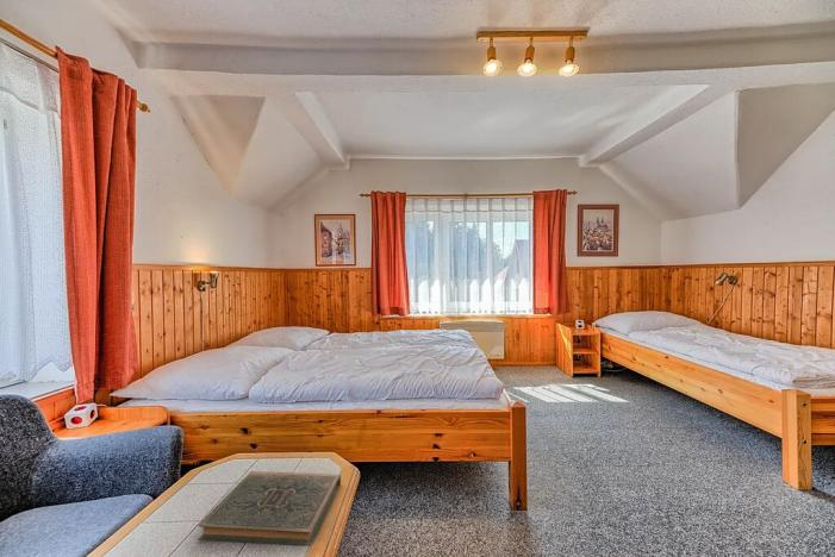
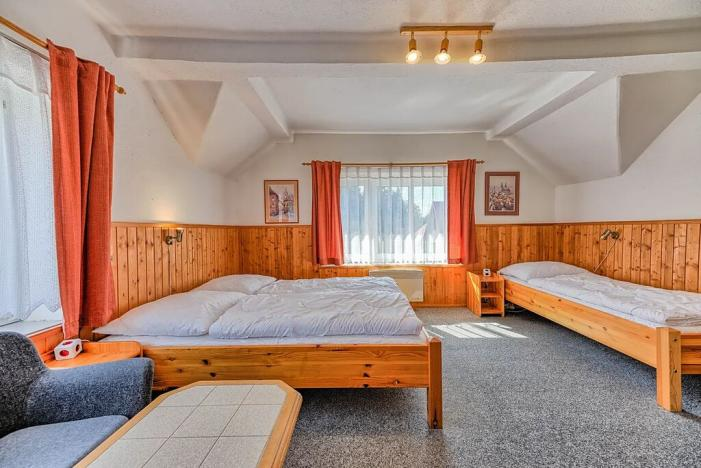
- book [197,470,342,547]
